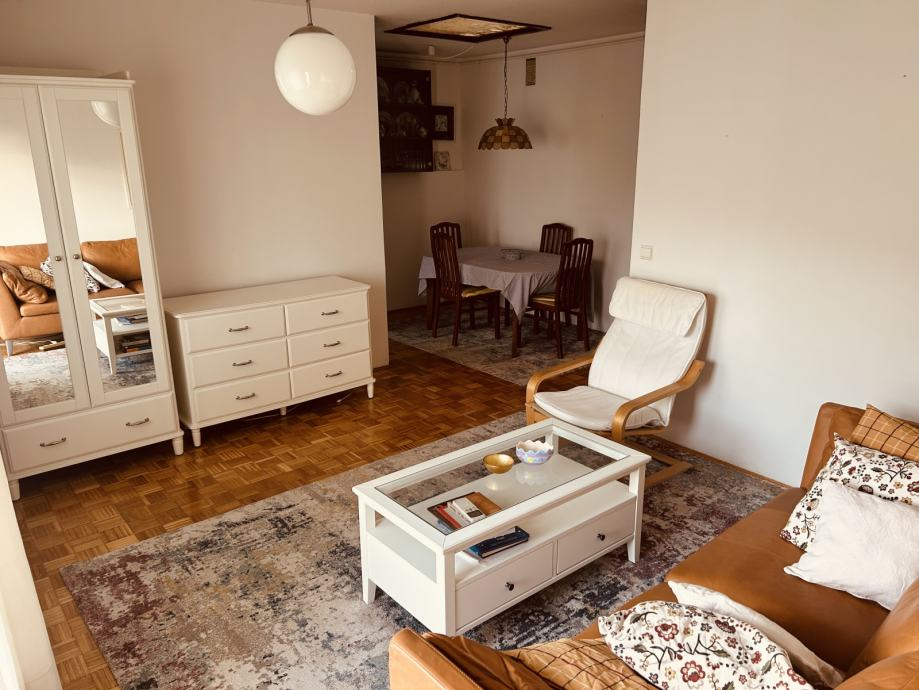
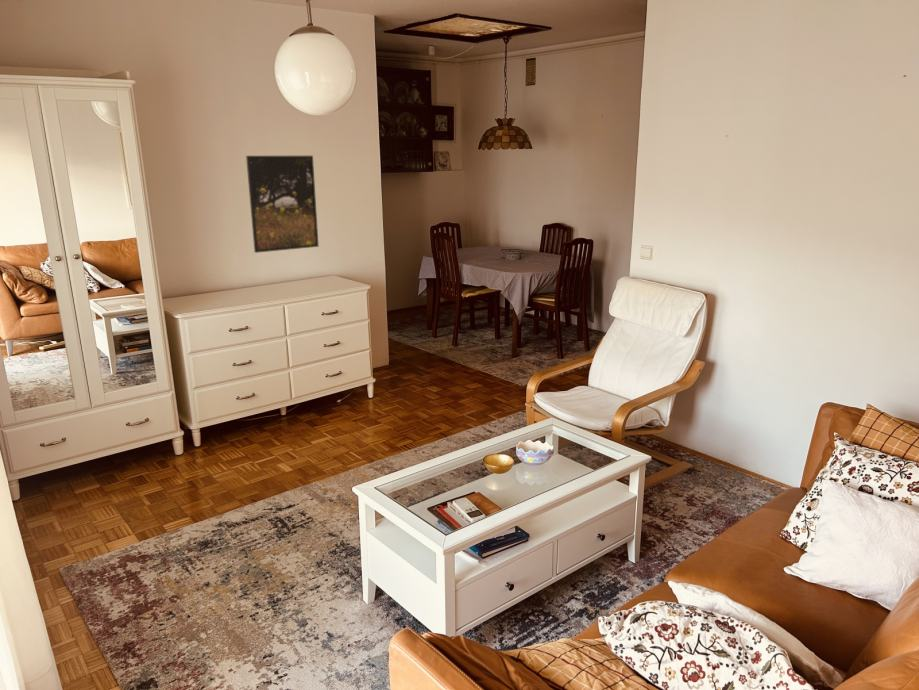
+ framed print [245,155,320,254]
